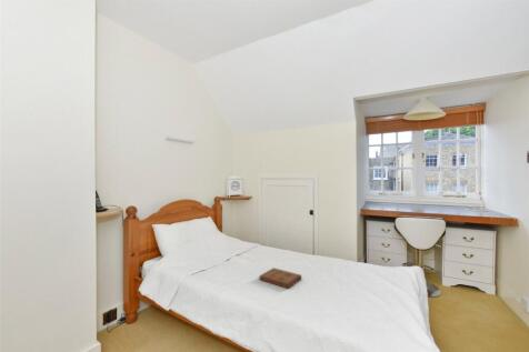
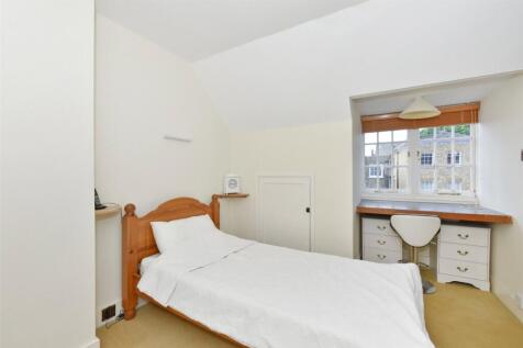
- book [259,266,302,290]
